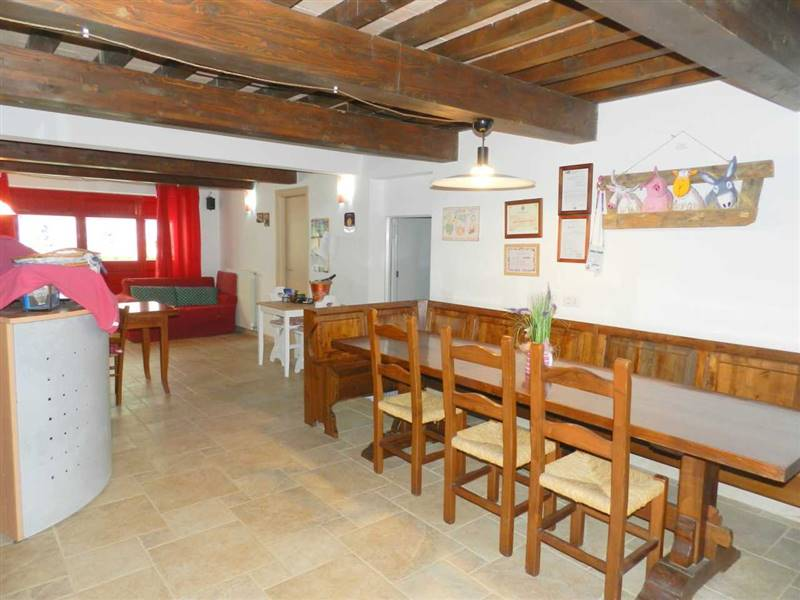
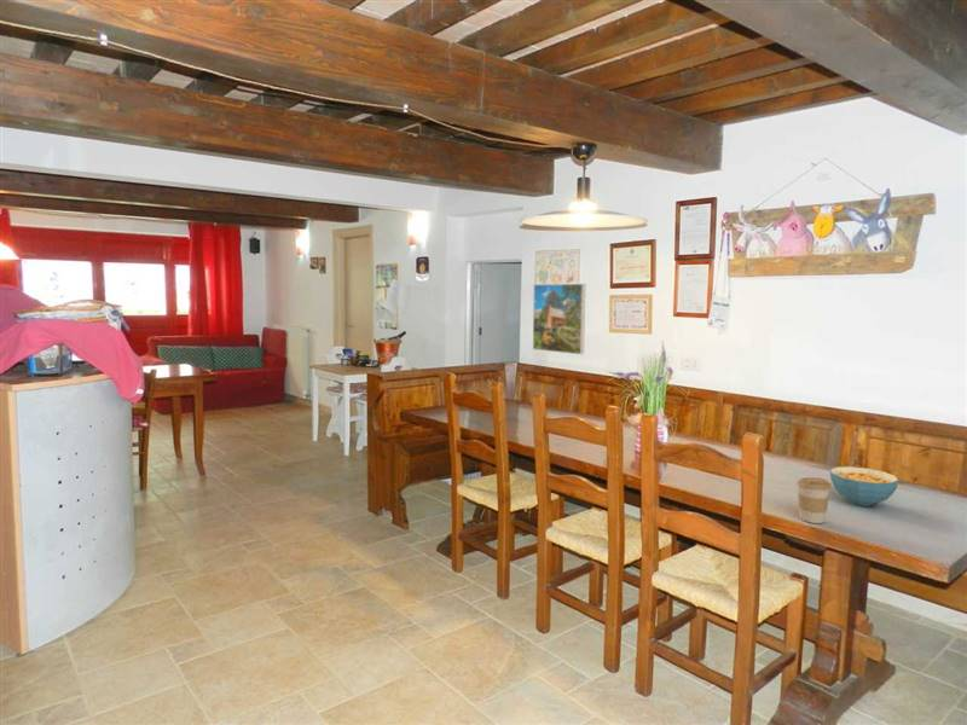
+ cereal bowl [829,465,901,507]
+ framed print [532,283,586,355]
+ coffee cup [795,476,833,524]
